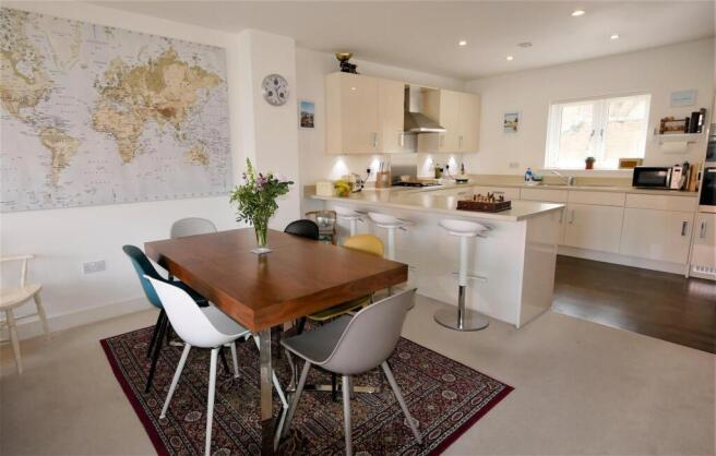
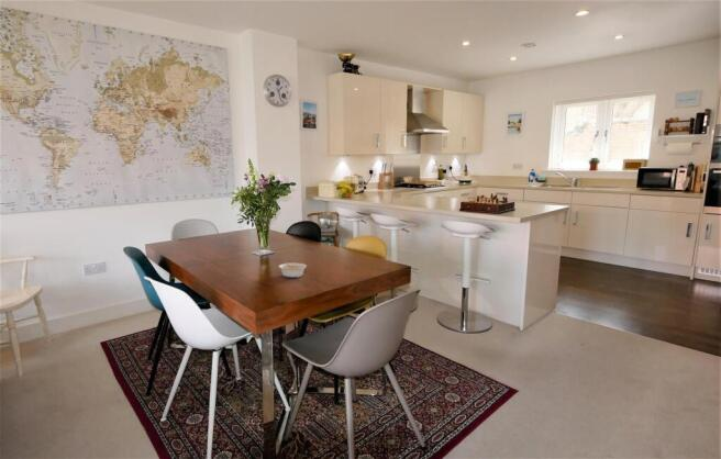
+ legume [278,259,308,279]
